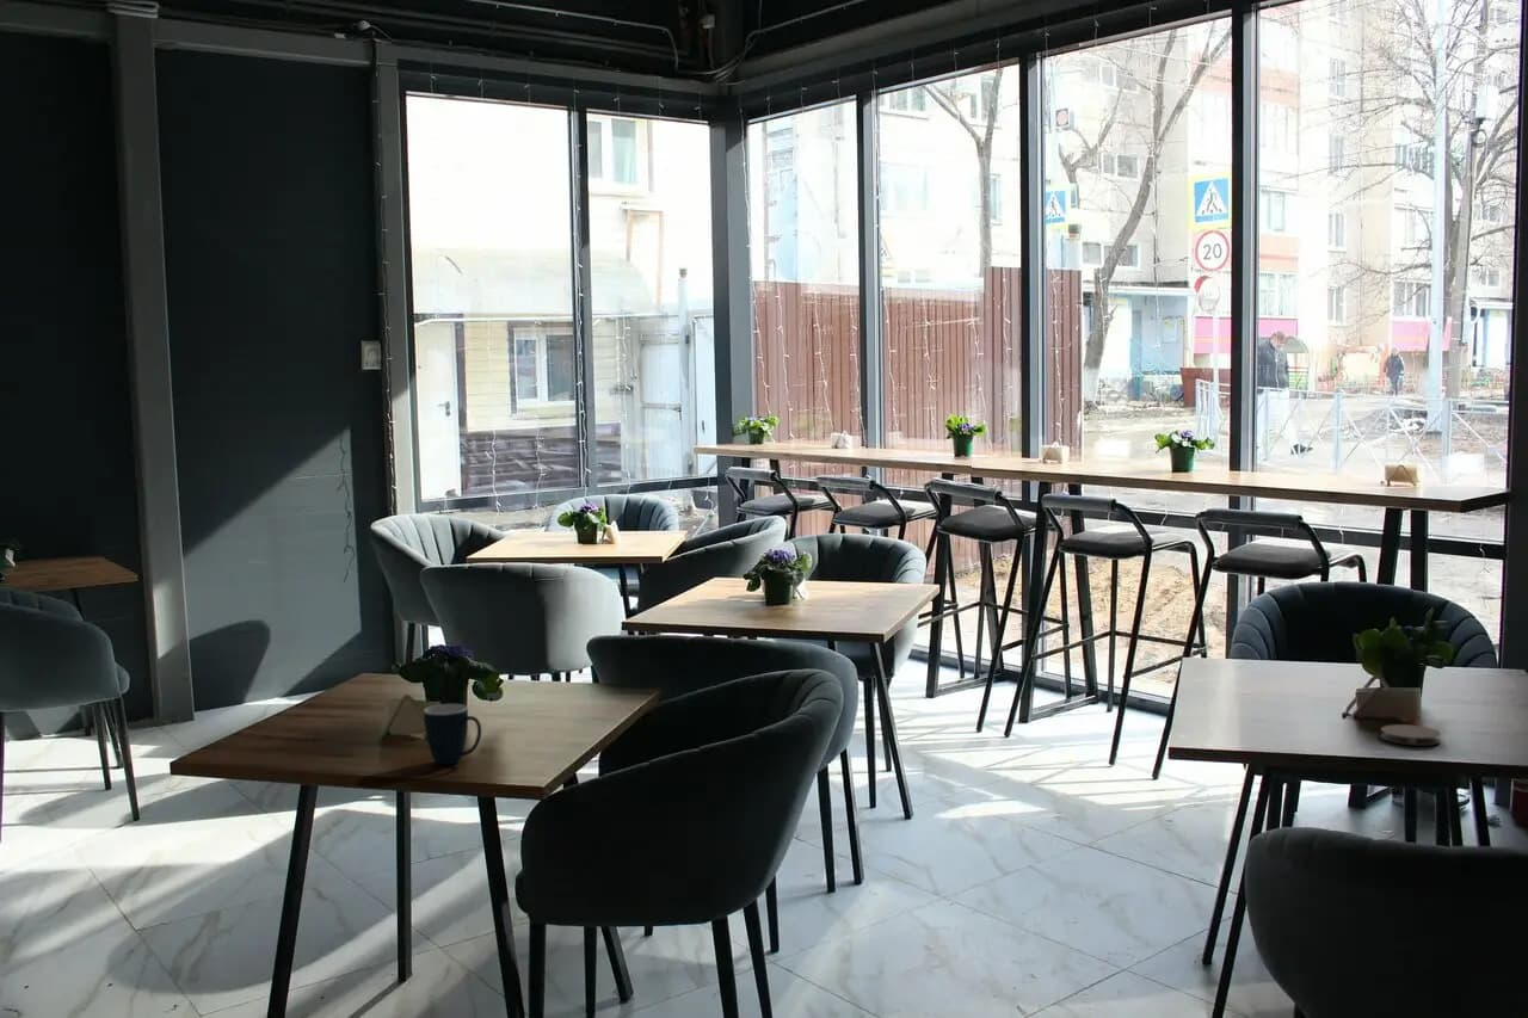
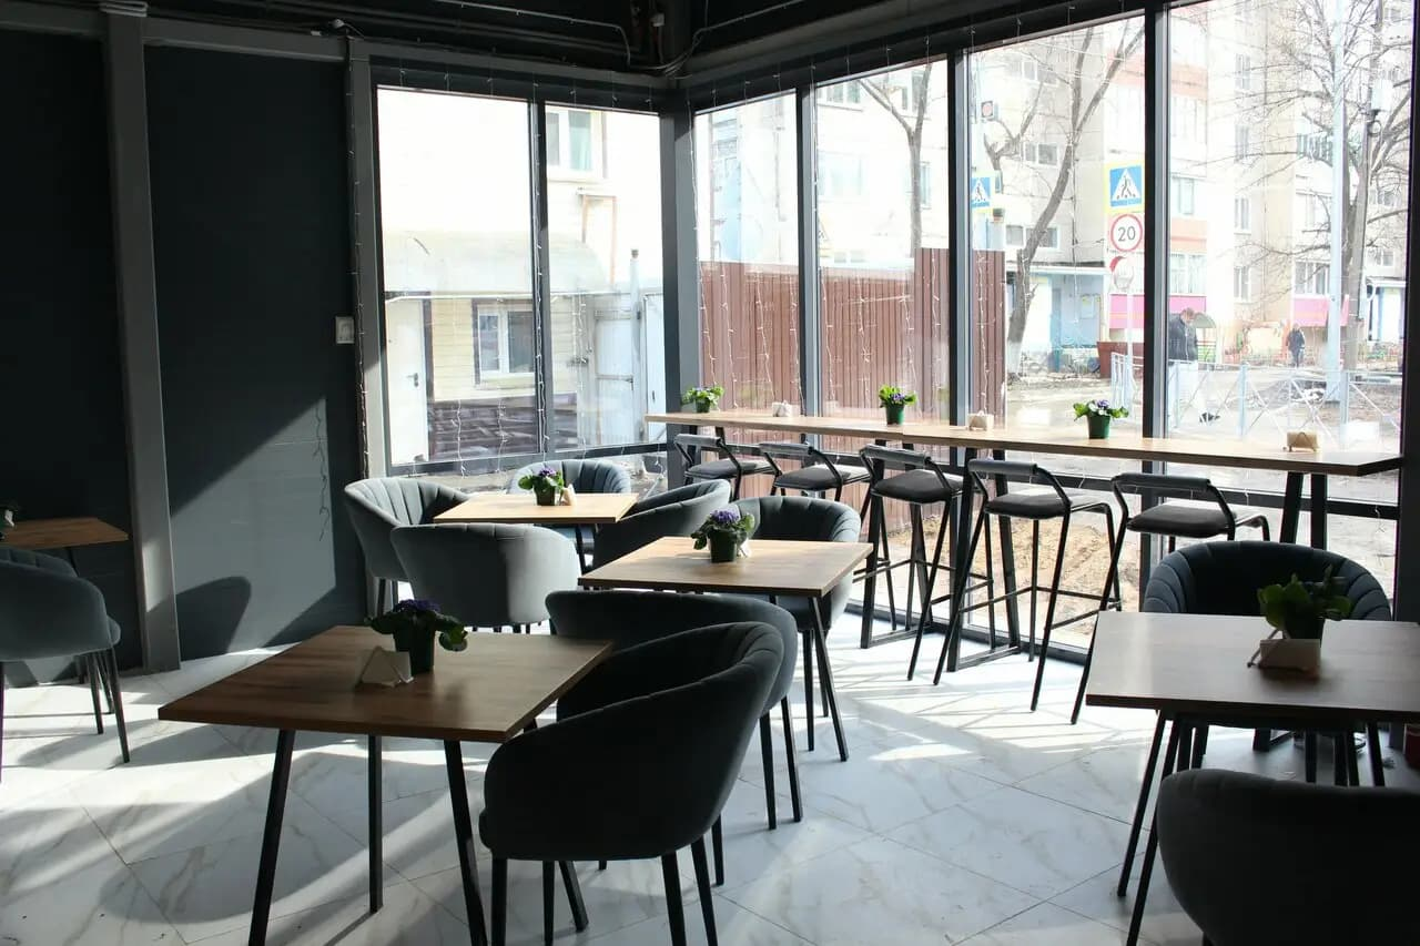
- mug [423,703,482,765]
- coaster [1380,723,1442,747]
